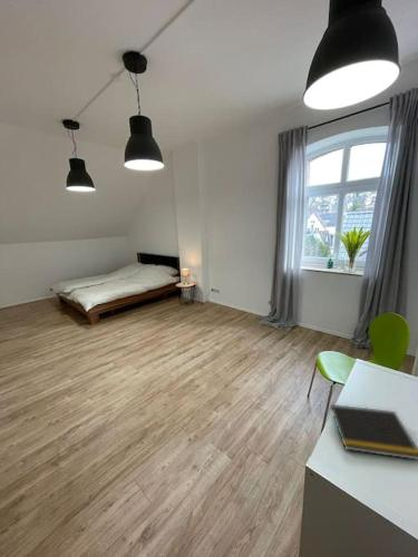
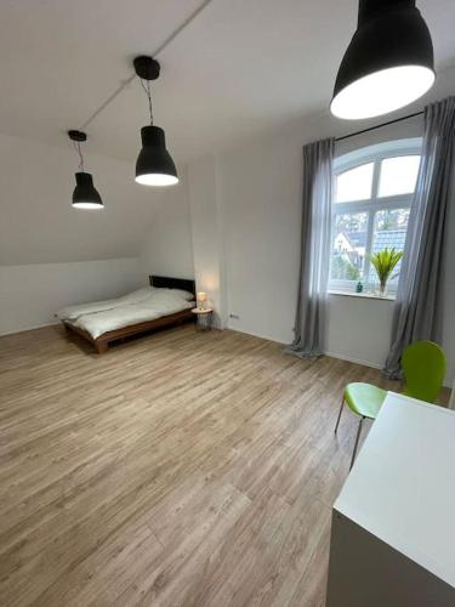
- notepad [327,403,418,461]
